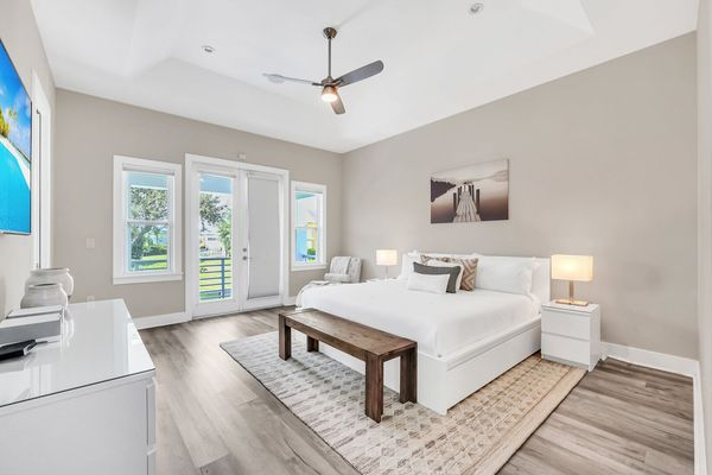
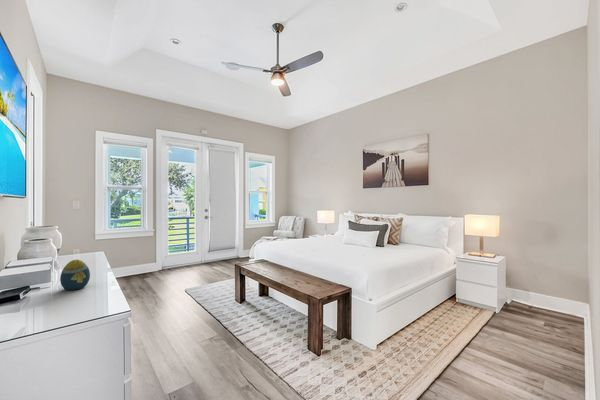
+ decorative egg [59,259,91,291]
